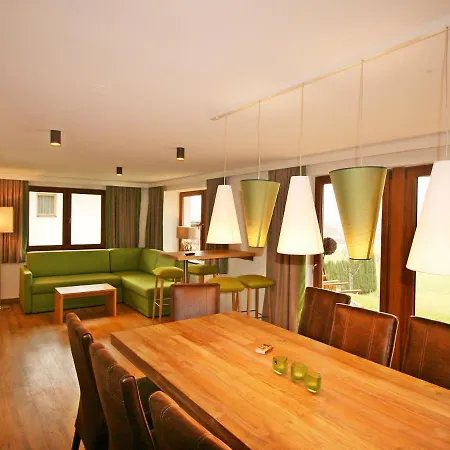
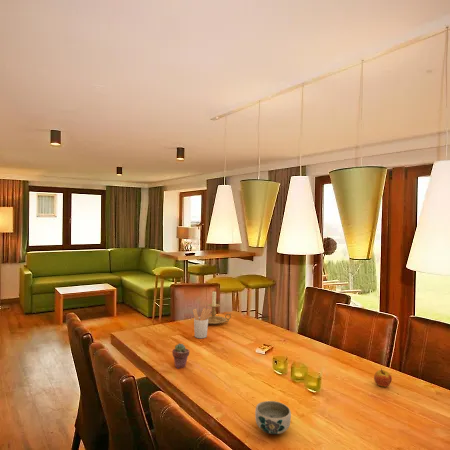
+ potted succulent [171,342,190,369]
+ bowl [254,400,292,435]
+ candle holder [207,290,232,326]
+ utensil holder [192,307,212,339]
+ apple [373,368,393,388]
